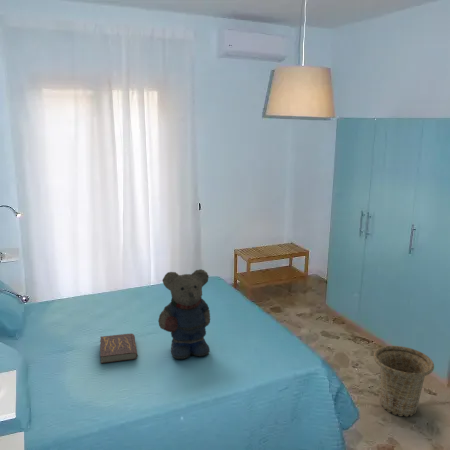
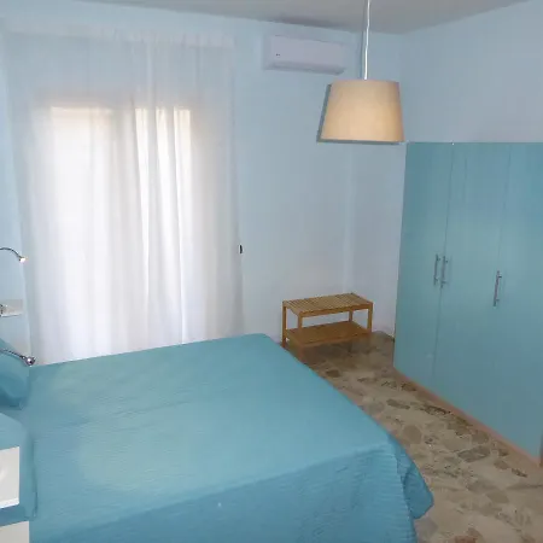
- book [99,332,139,364]
- teddy bear [157,268,211,360]
- basket [373,345,435,418]
